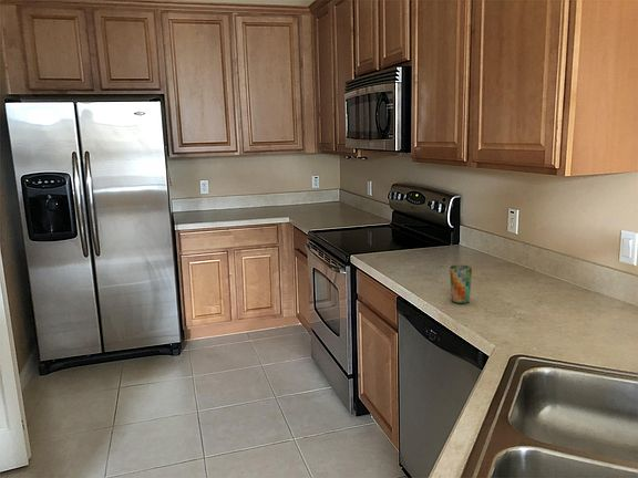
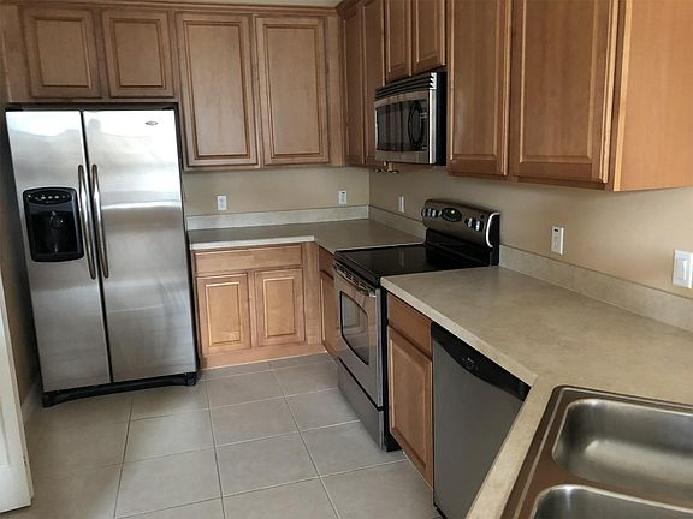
- cup [449,264,473,304]
